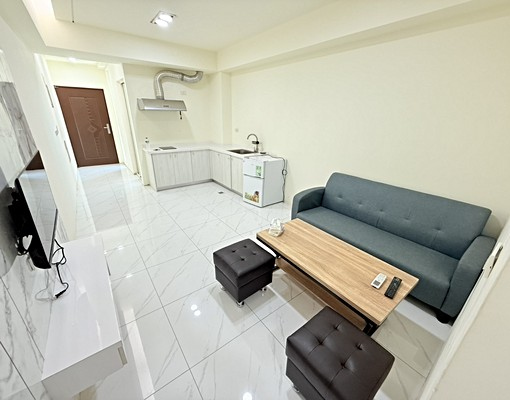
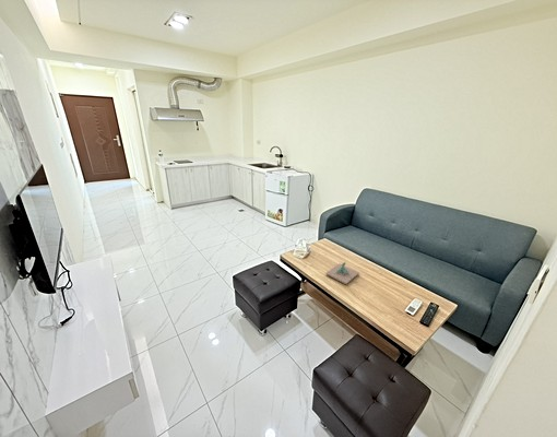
+ architectural model [325,261,360,285]
